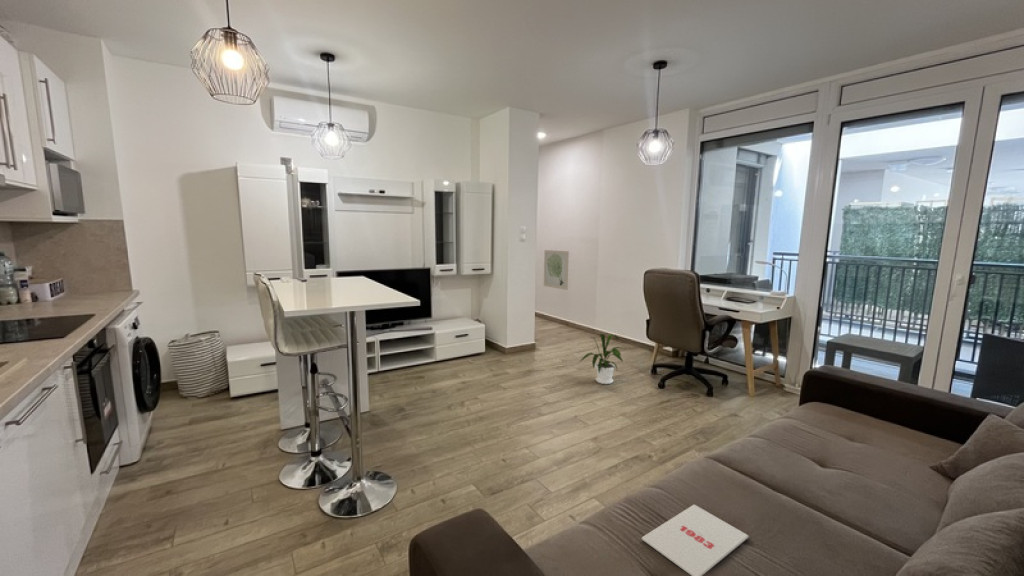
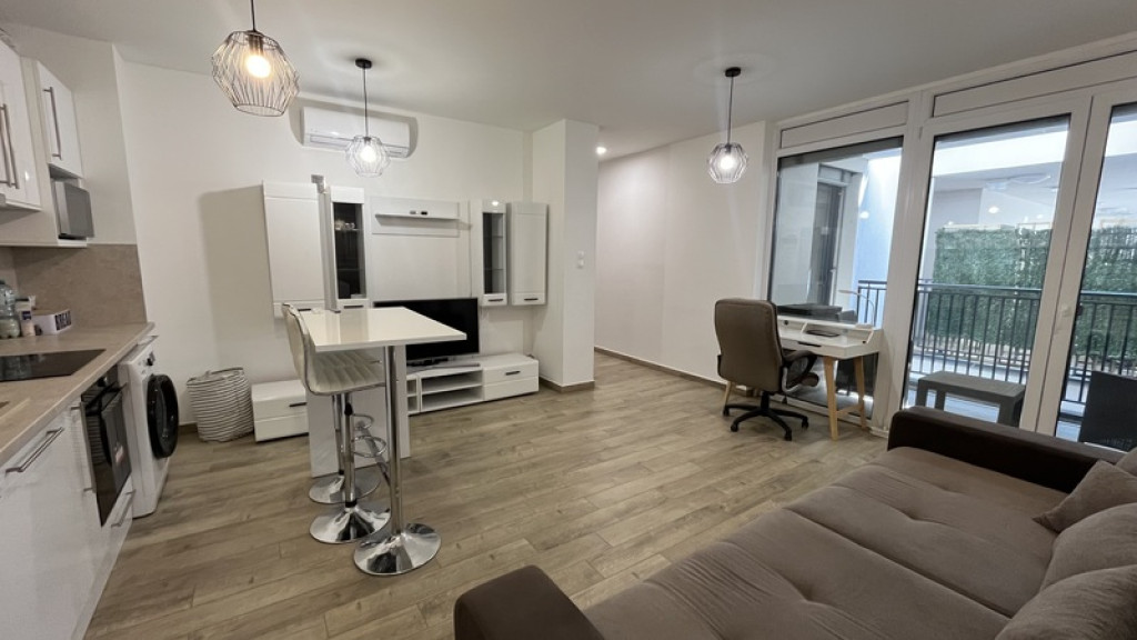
- wall art [543,249,570,291]
- house plant [578,333,628,385]
- magazine [641,504,750,576]
